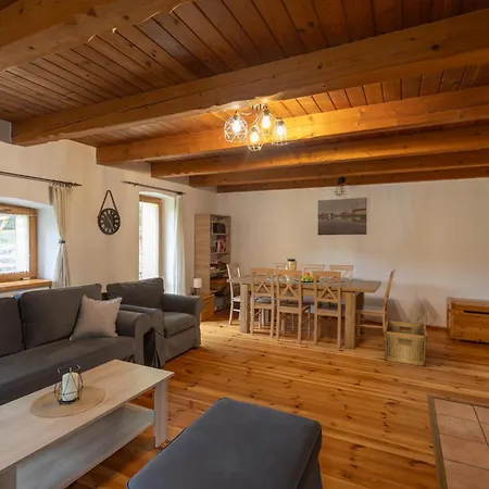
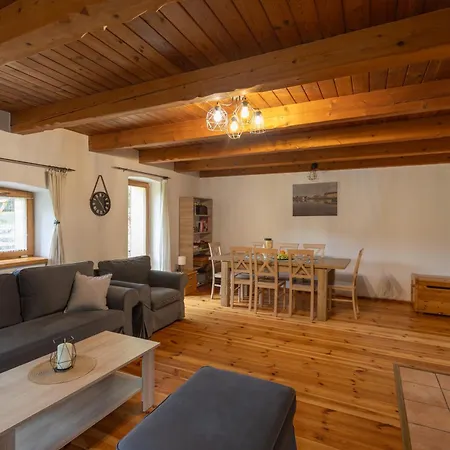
- hamper [383,319,428,367]
